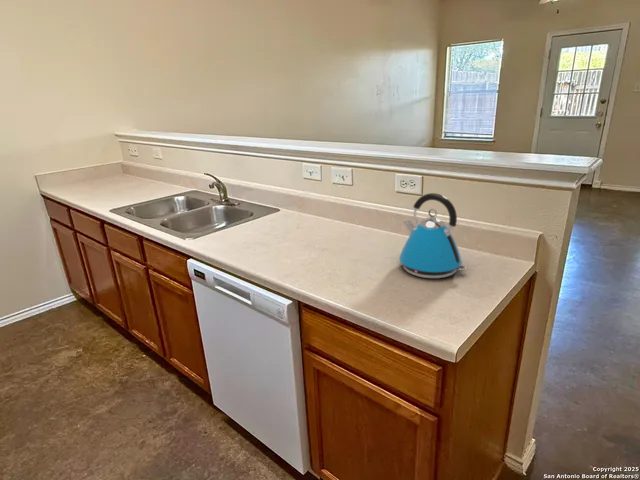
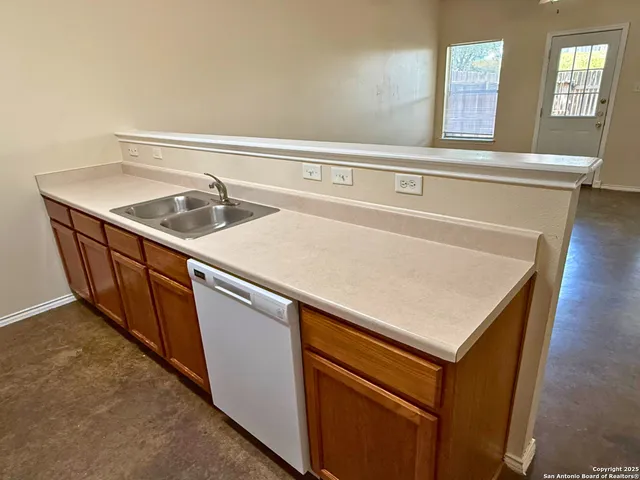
- kettle [398,192,466,279]
